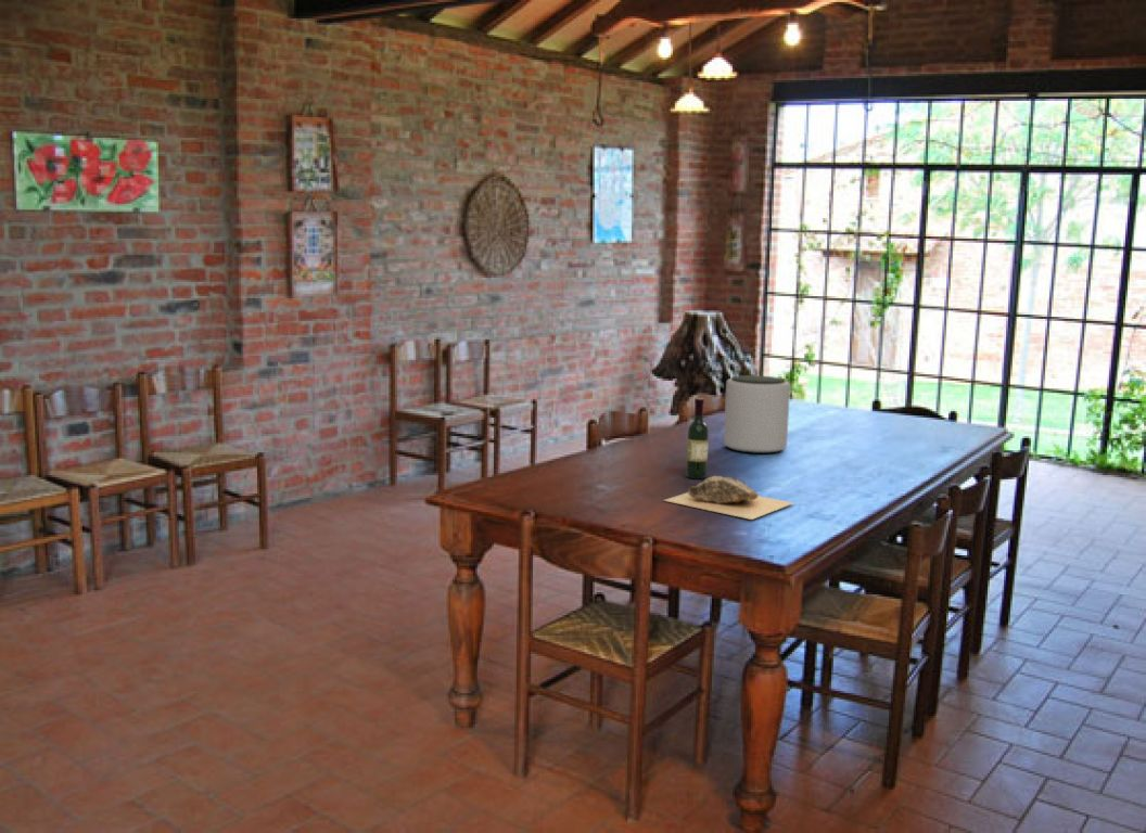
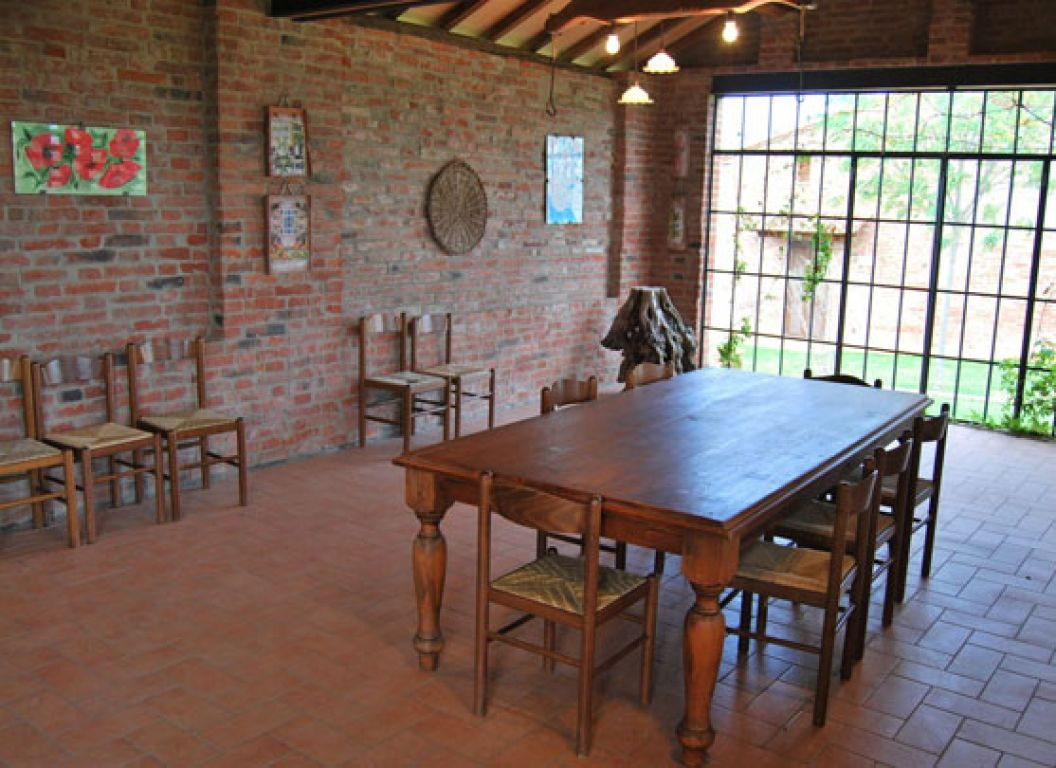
- plant pot [723,374,791,454]
- wine bottle [685,397,710,479]
- mineral sample [663,475,794,521]
